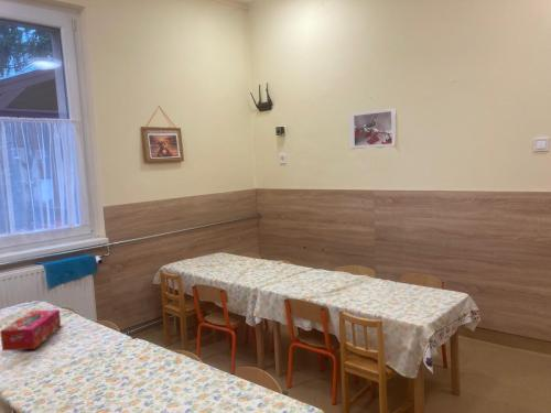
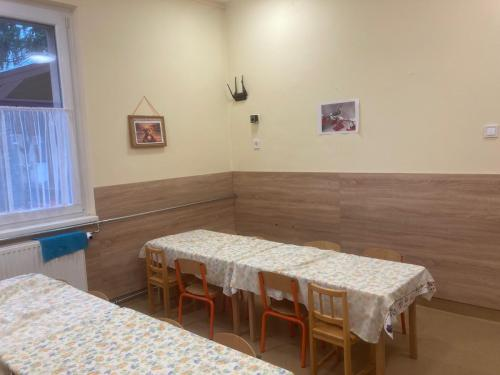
- tissue box [0,308,62,352]
